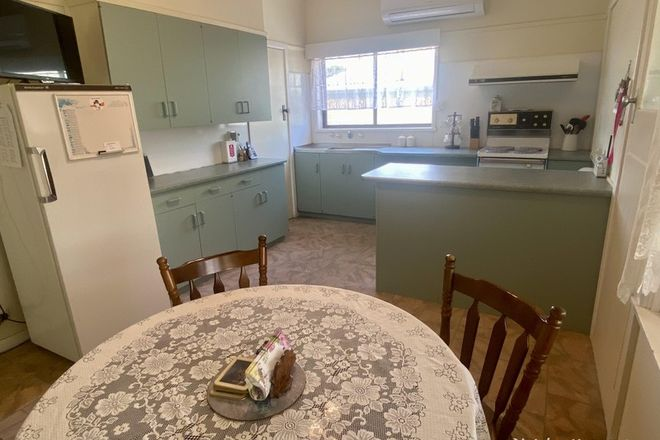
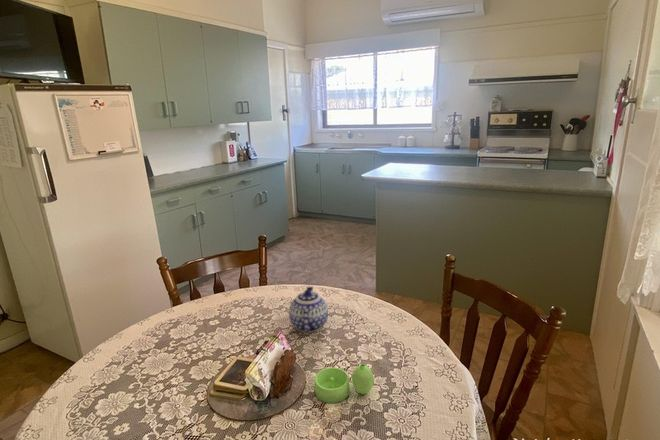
+ sugar bowl [313,363,375,404]
+ teapot [288,285,329,333]
